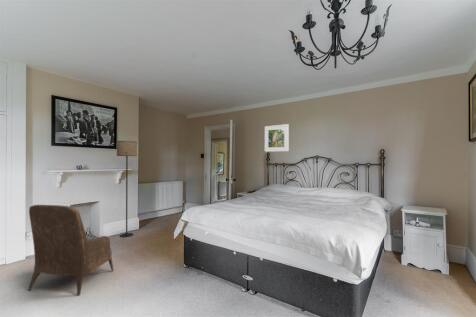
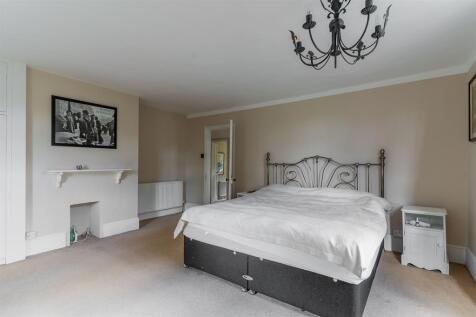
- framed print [264,123,290,153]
- armchair [27,204,115,297]
- floor lamp [116,140,138,238]
